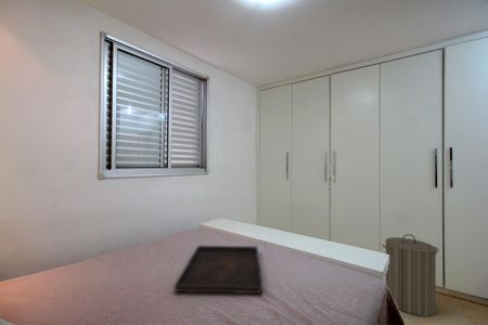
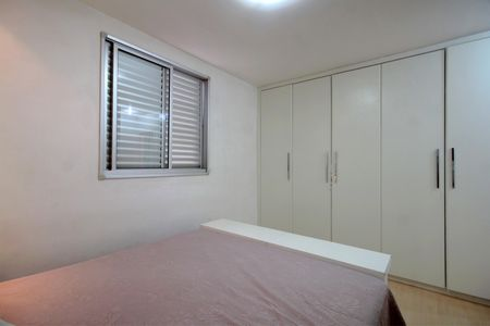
- laundry hamper [381,233,439,317]
- serving tray [174,245,264,295]
